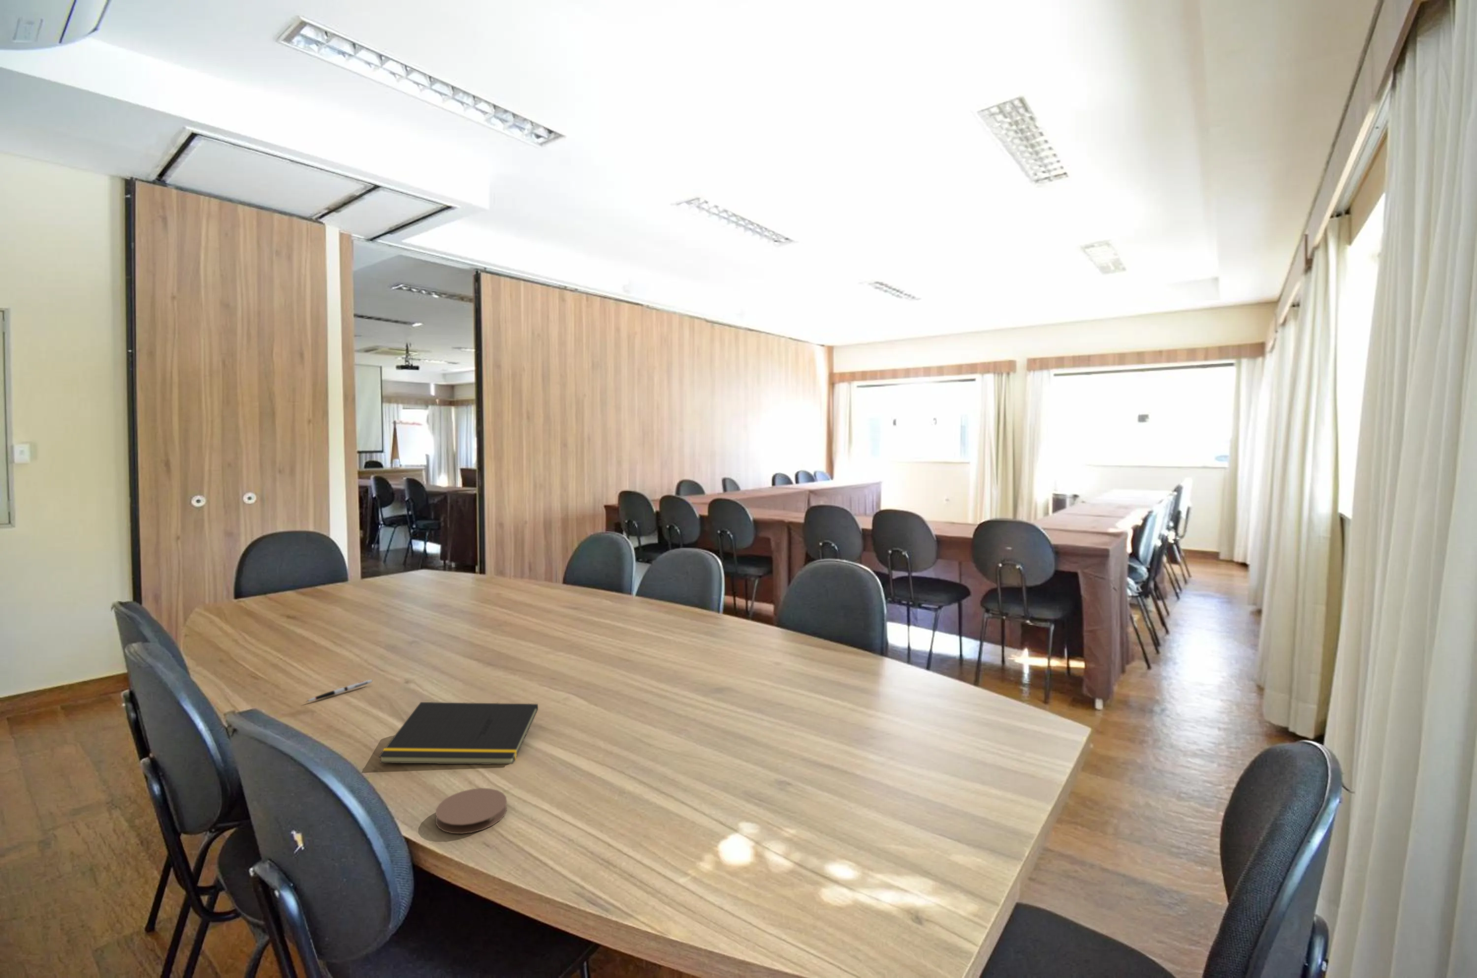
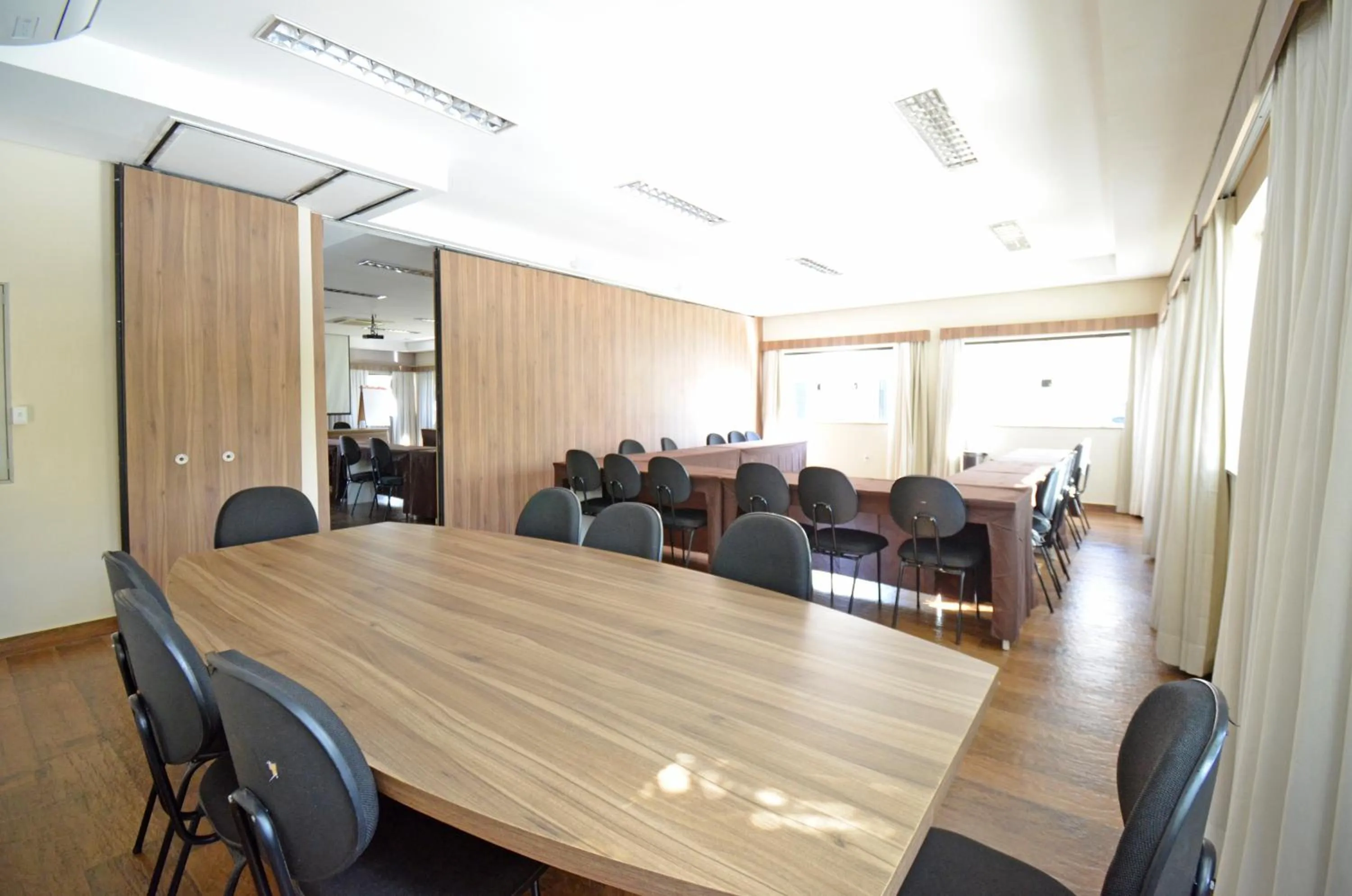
- coaster [435,788,508,834]
- pen [306,679,373,702]
- notepad [378,702,539,765]
